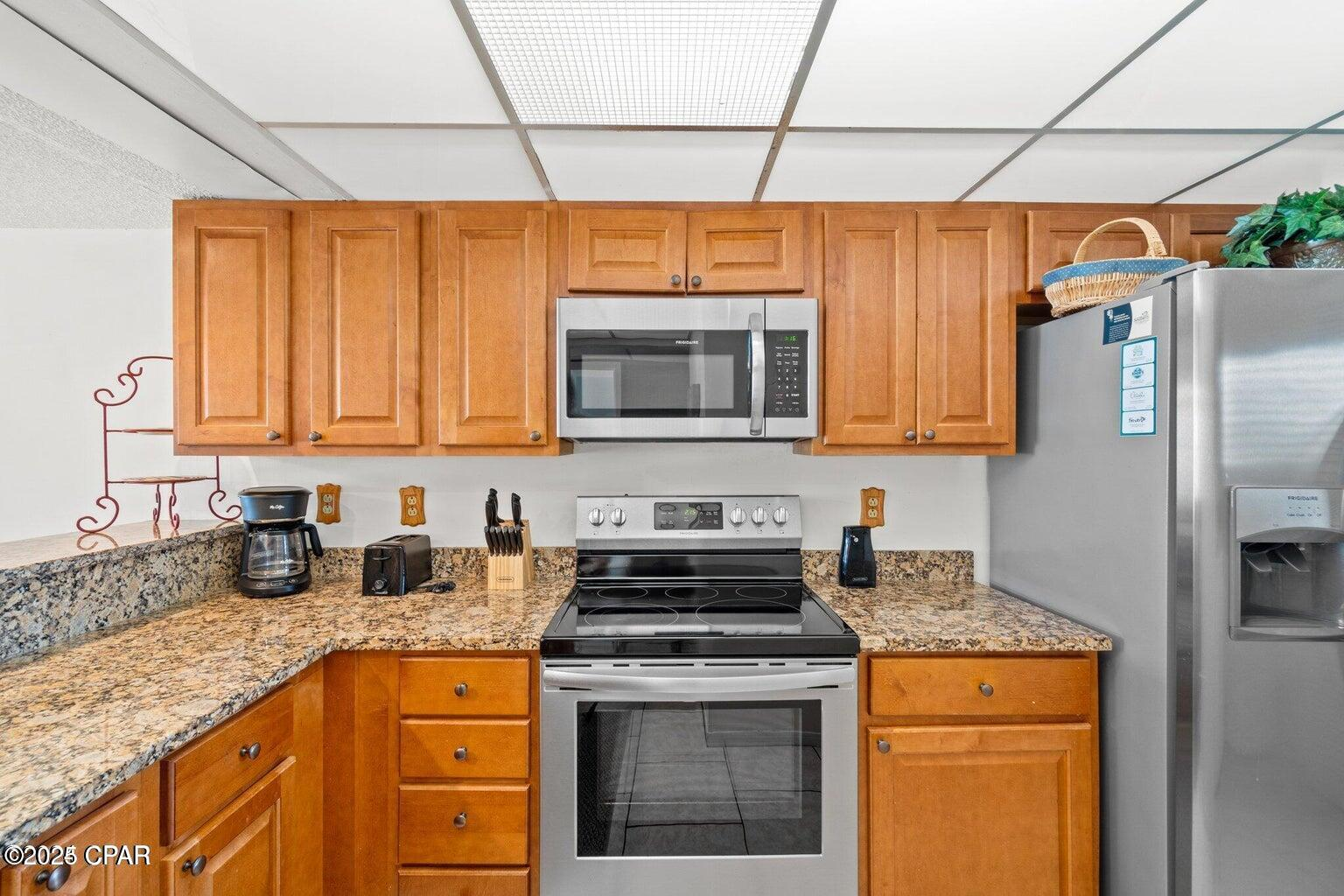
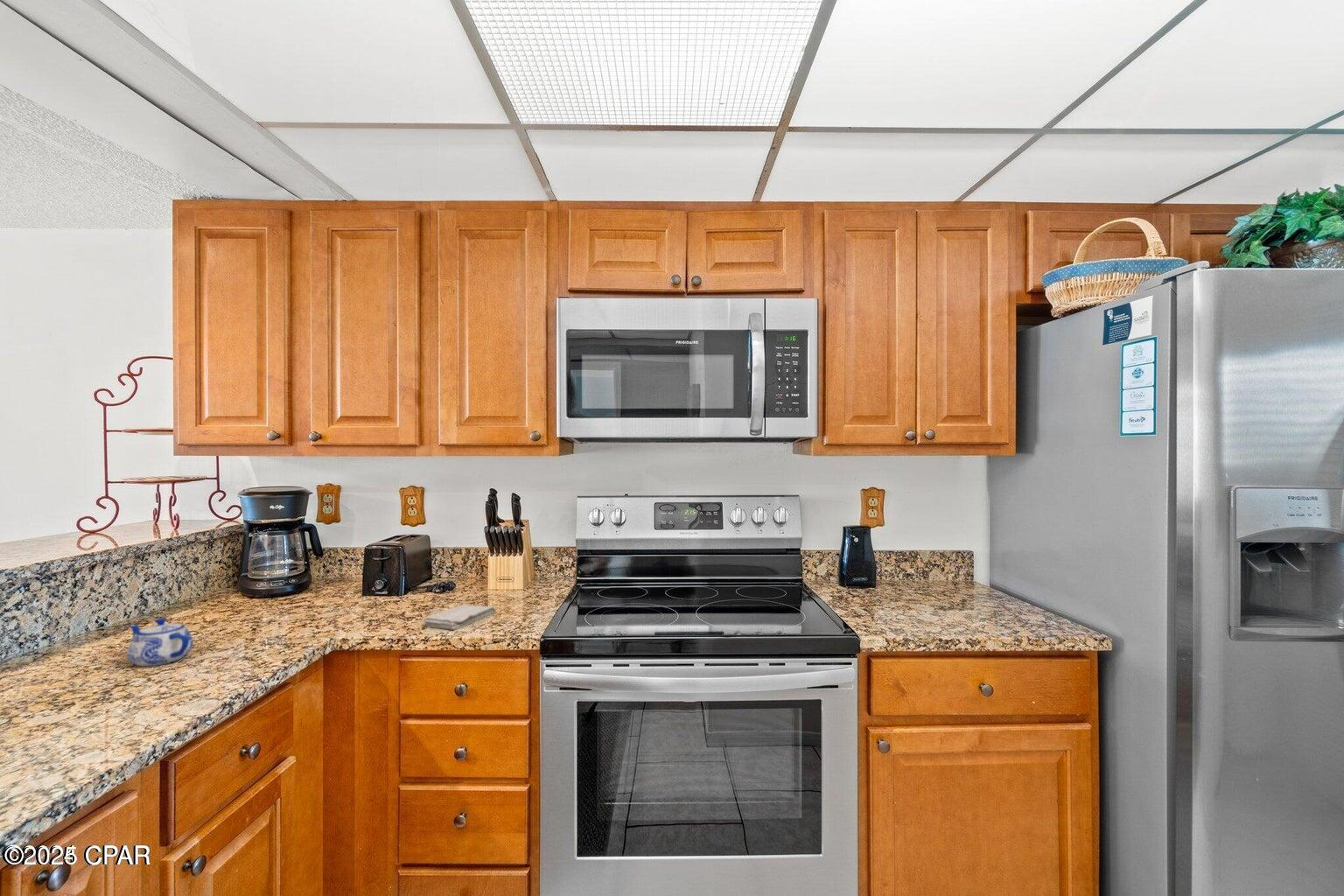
+ washcloth [423,604,496,631]
+ teapot [126,617,194,668]
